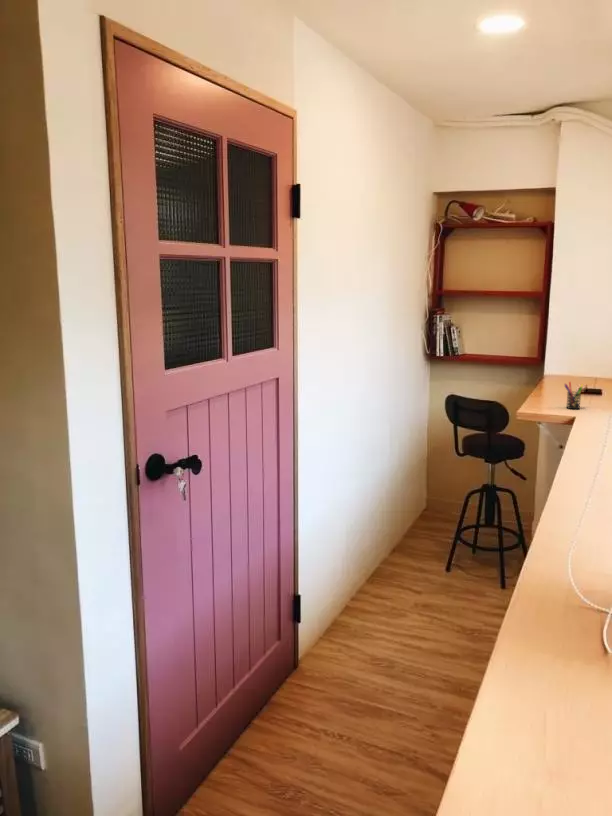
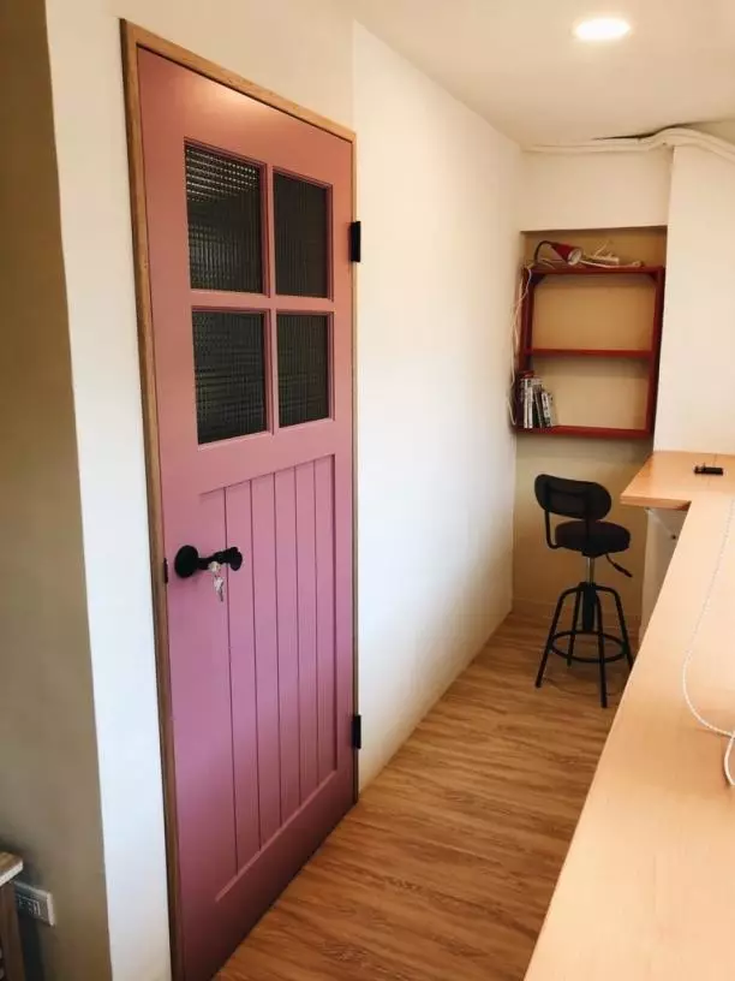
- pen holder [563,381,584,410]
